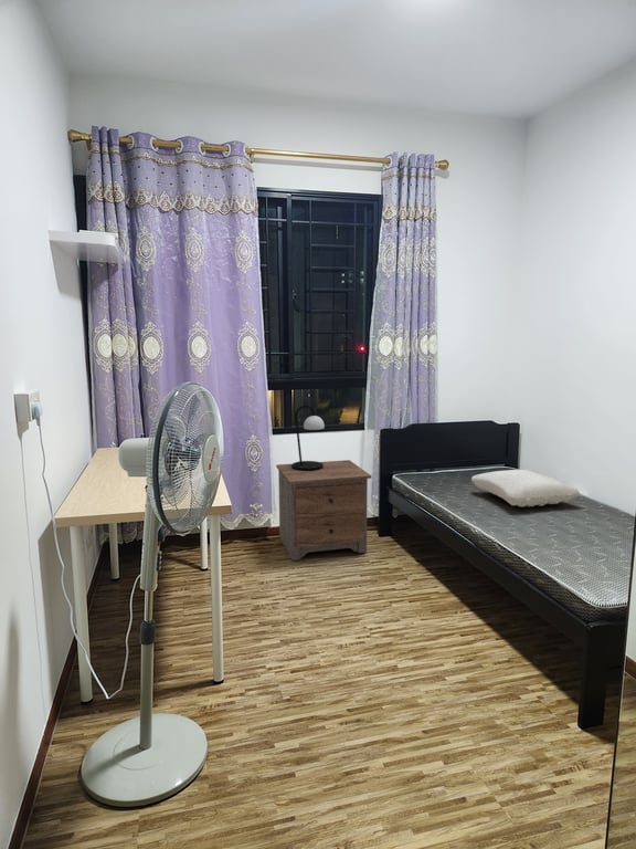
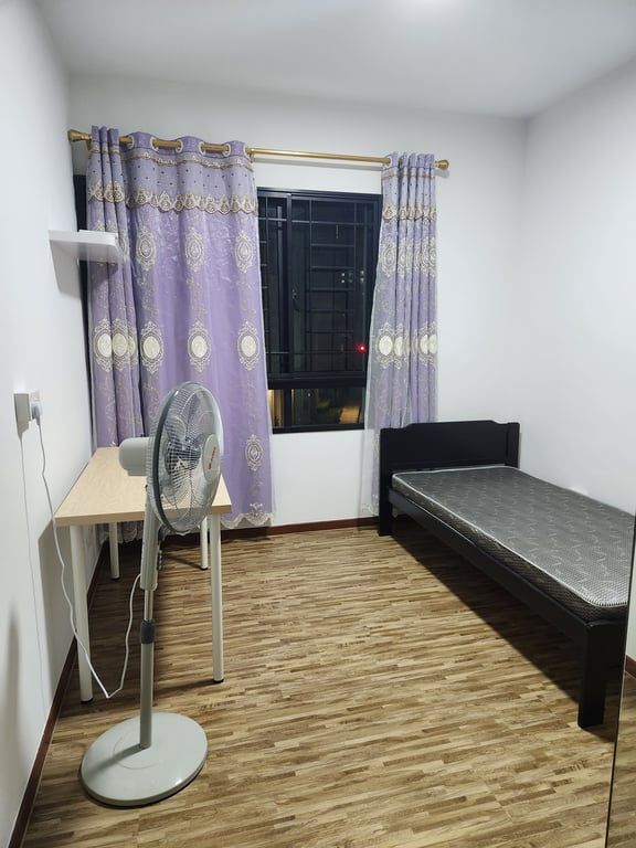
- pillow [470,469,581,507]
- nightstand [275,459,372,562]
- table lamp [292,405,326,471]
